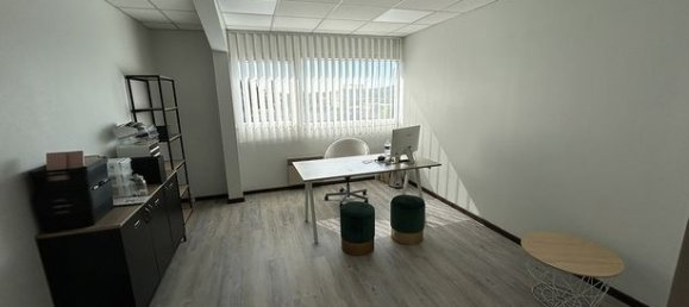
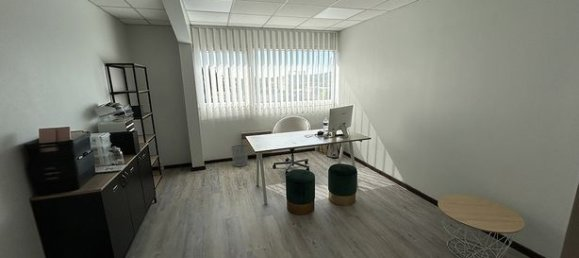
+ waste bin [230,144,249,167]
